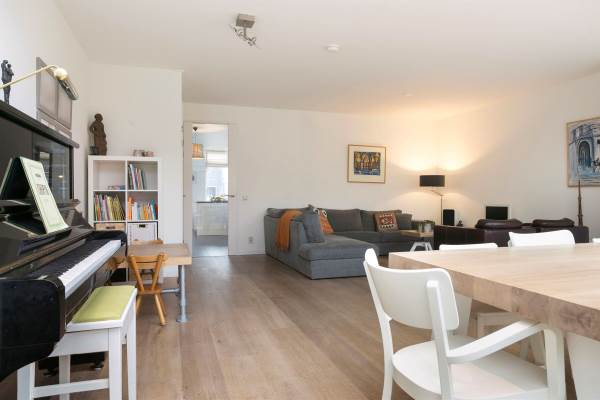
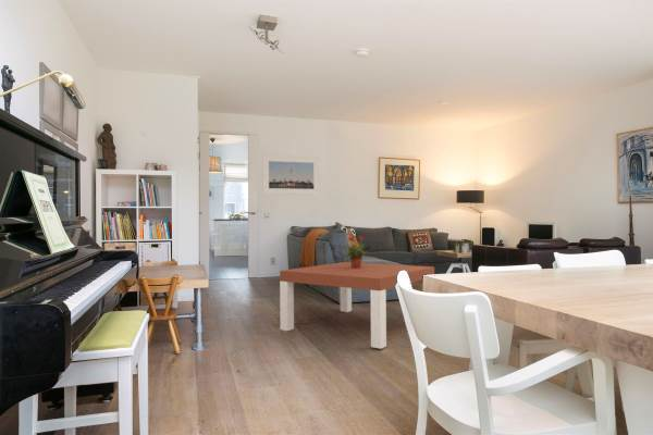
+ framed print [261,154,320,196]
+ potted plant [341,235,372,268]
+ coffee table [279,261,435,350]
